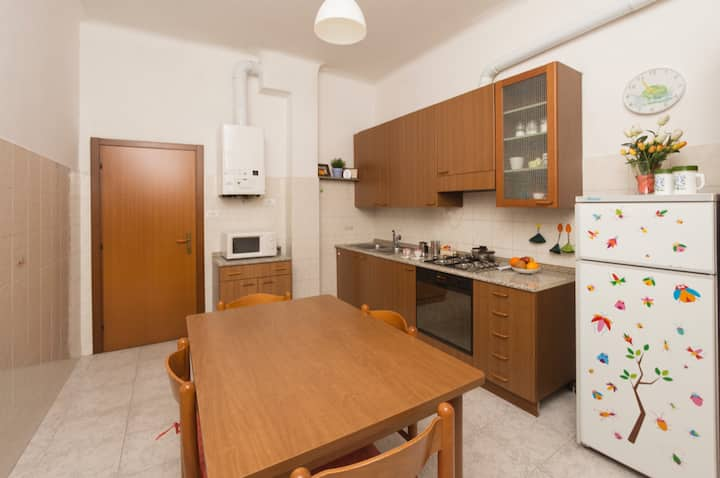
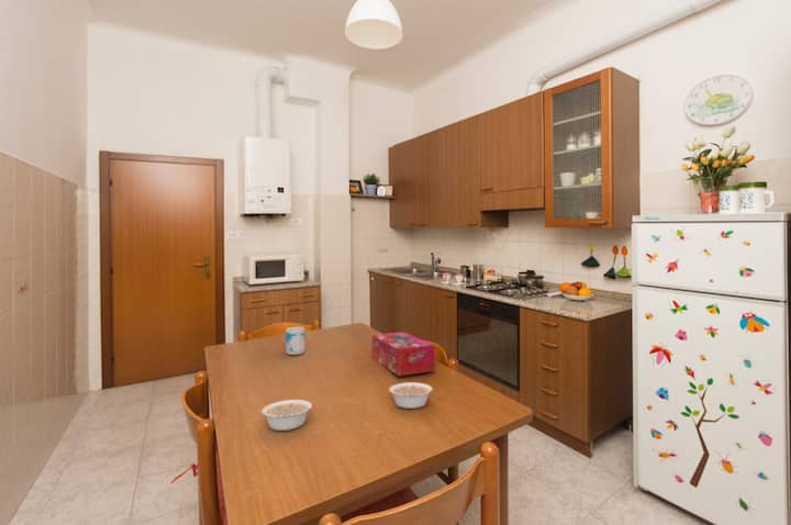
+ legume [388,381,439,410]
+ tissue box [371,331,436,377]
+ legume [260,399,320,432]
+ mug [285,326,305,356]
